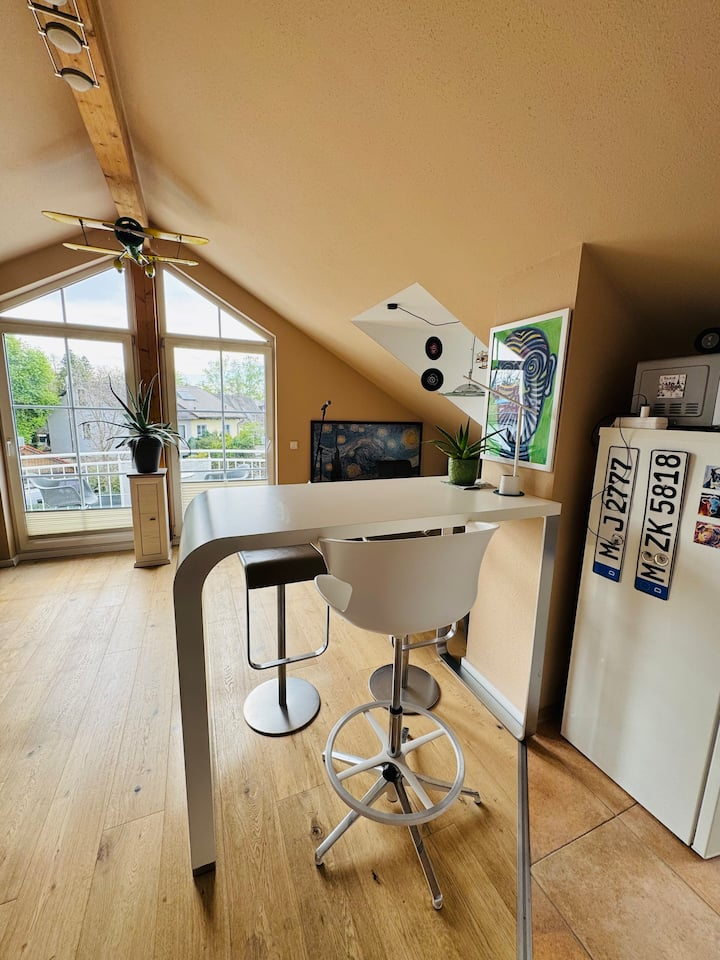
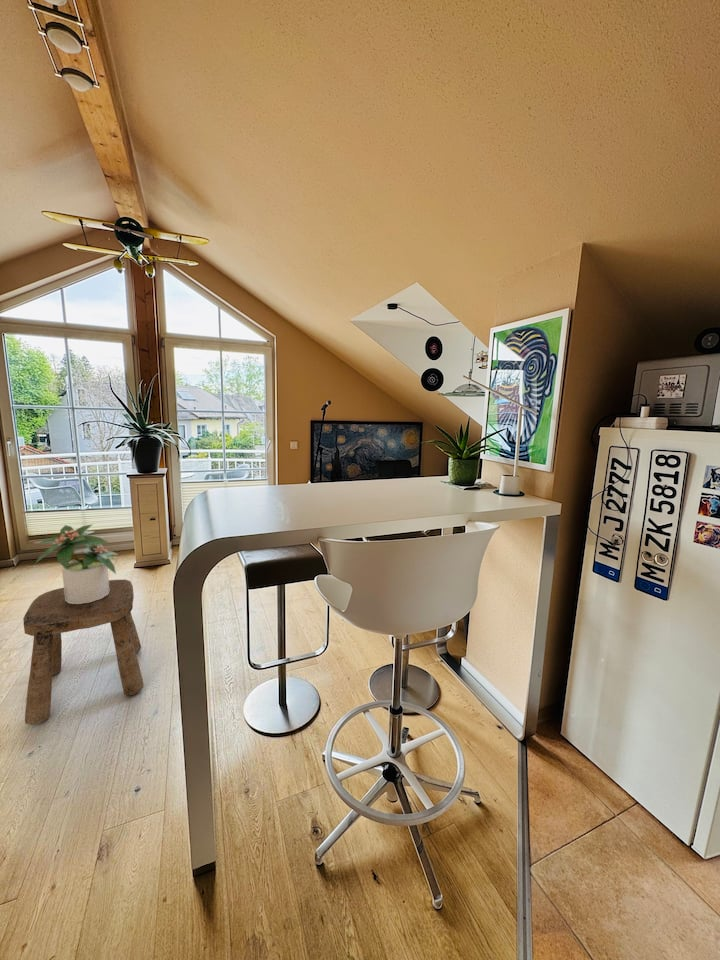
+ stool [22,579,145,726]
+ potted plant [34,523,120,604]
